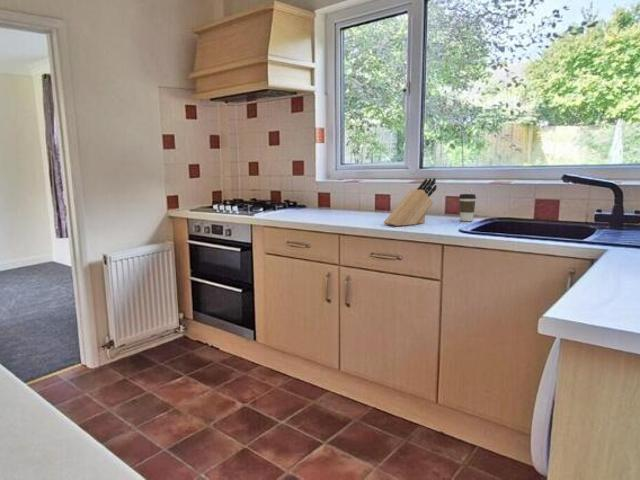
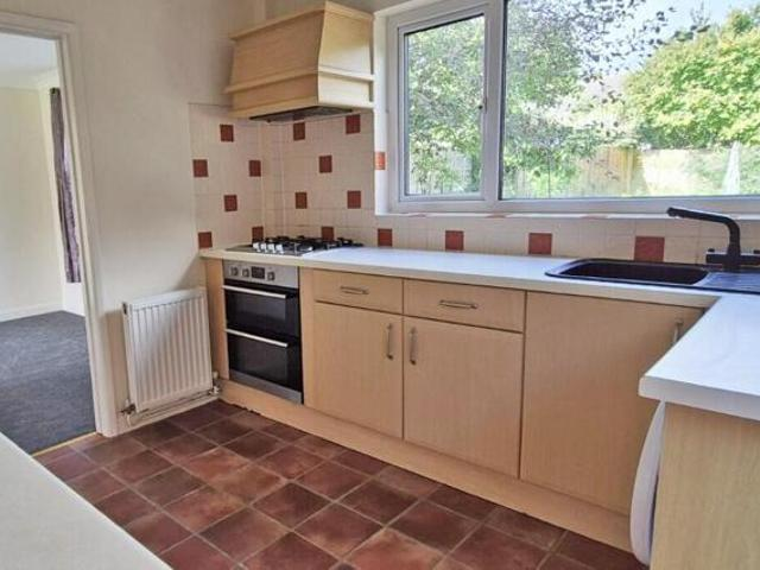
- coffee cup [458,193,477,222]
- knife block [383,177,438,227]
